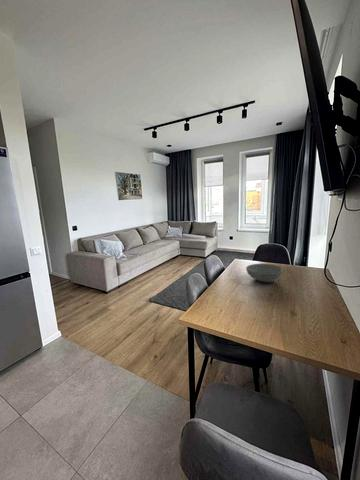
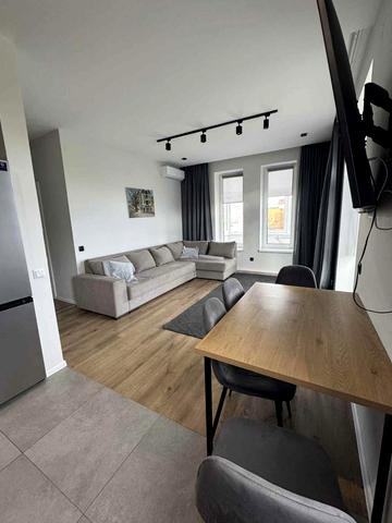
- bowl [245,263,284,283]
